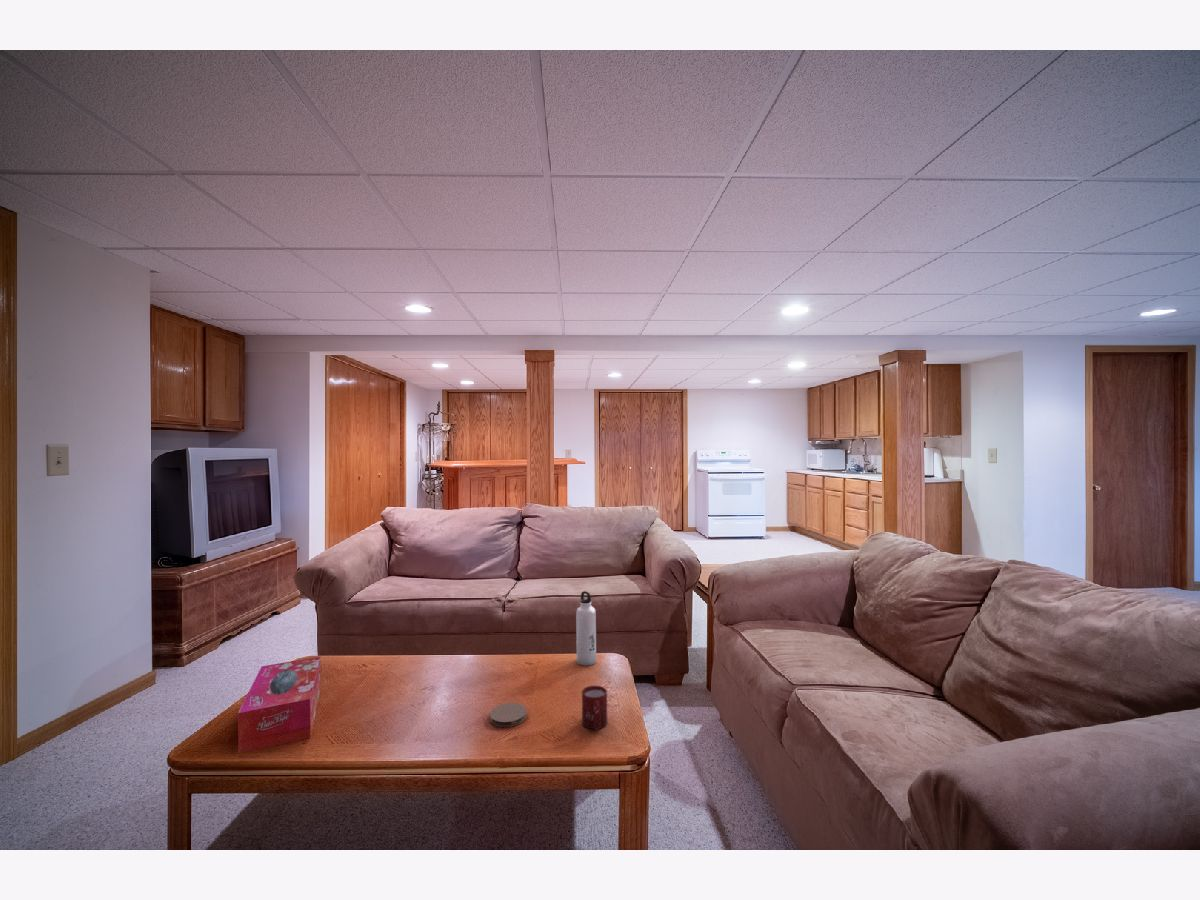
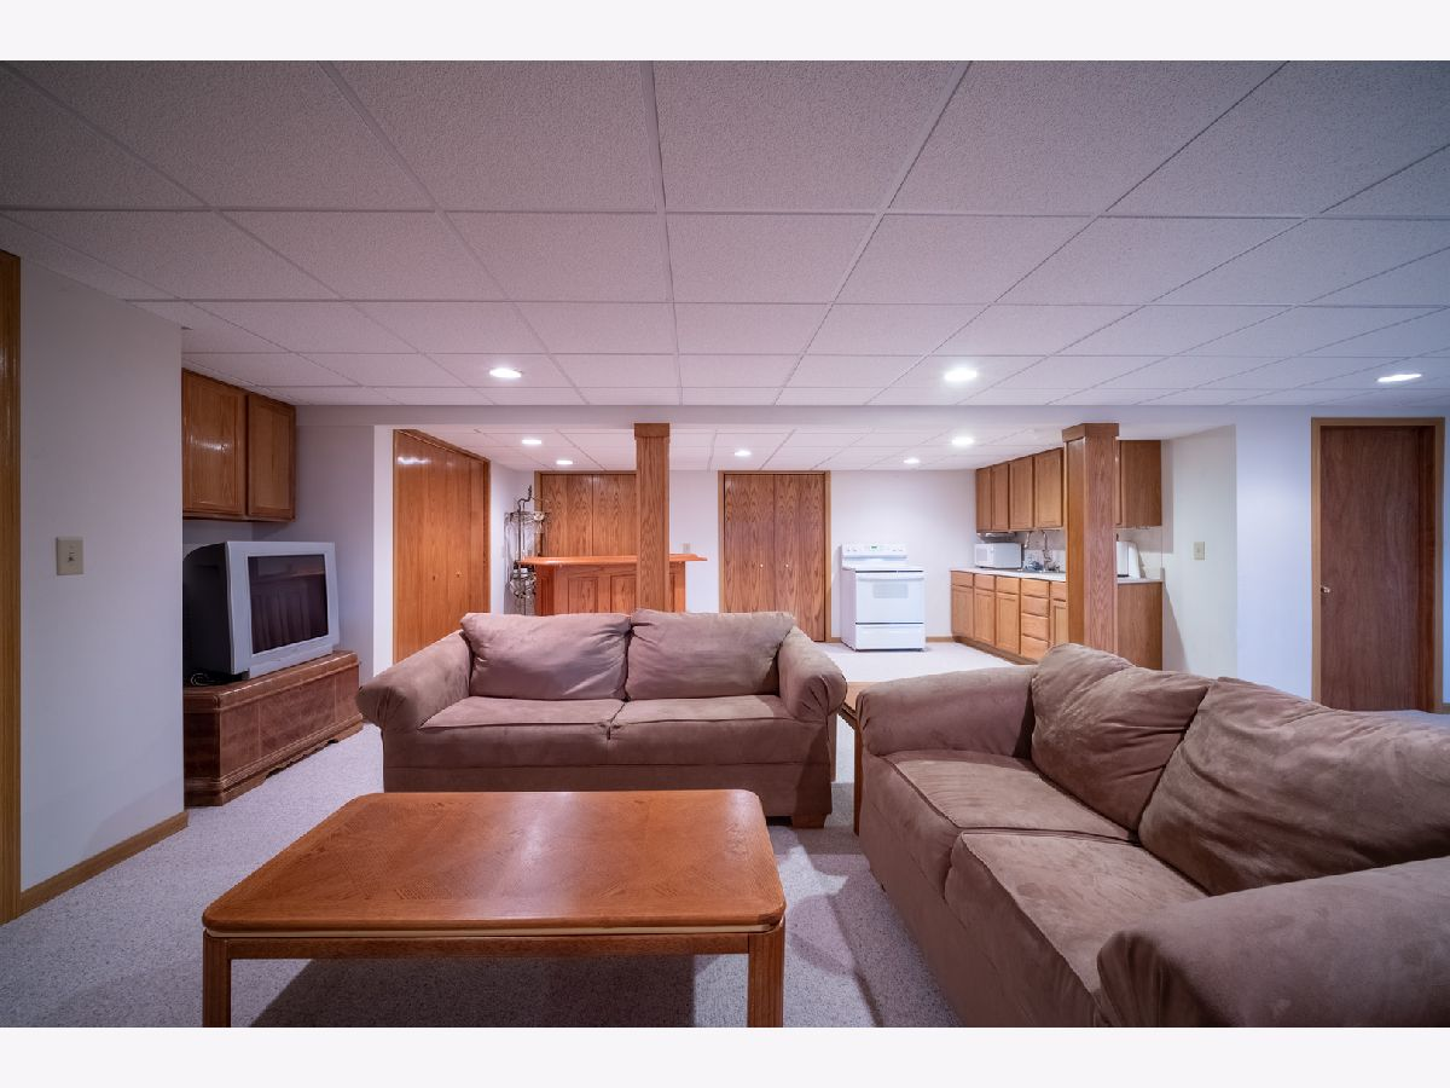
- coaster [489,702,528,728]
- tissue box [237,656,322,754]
- water bottle [575,590,597,667]
- cup [581,684,608,731]
